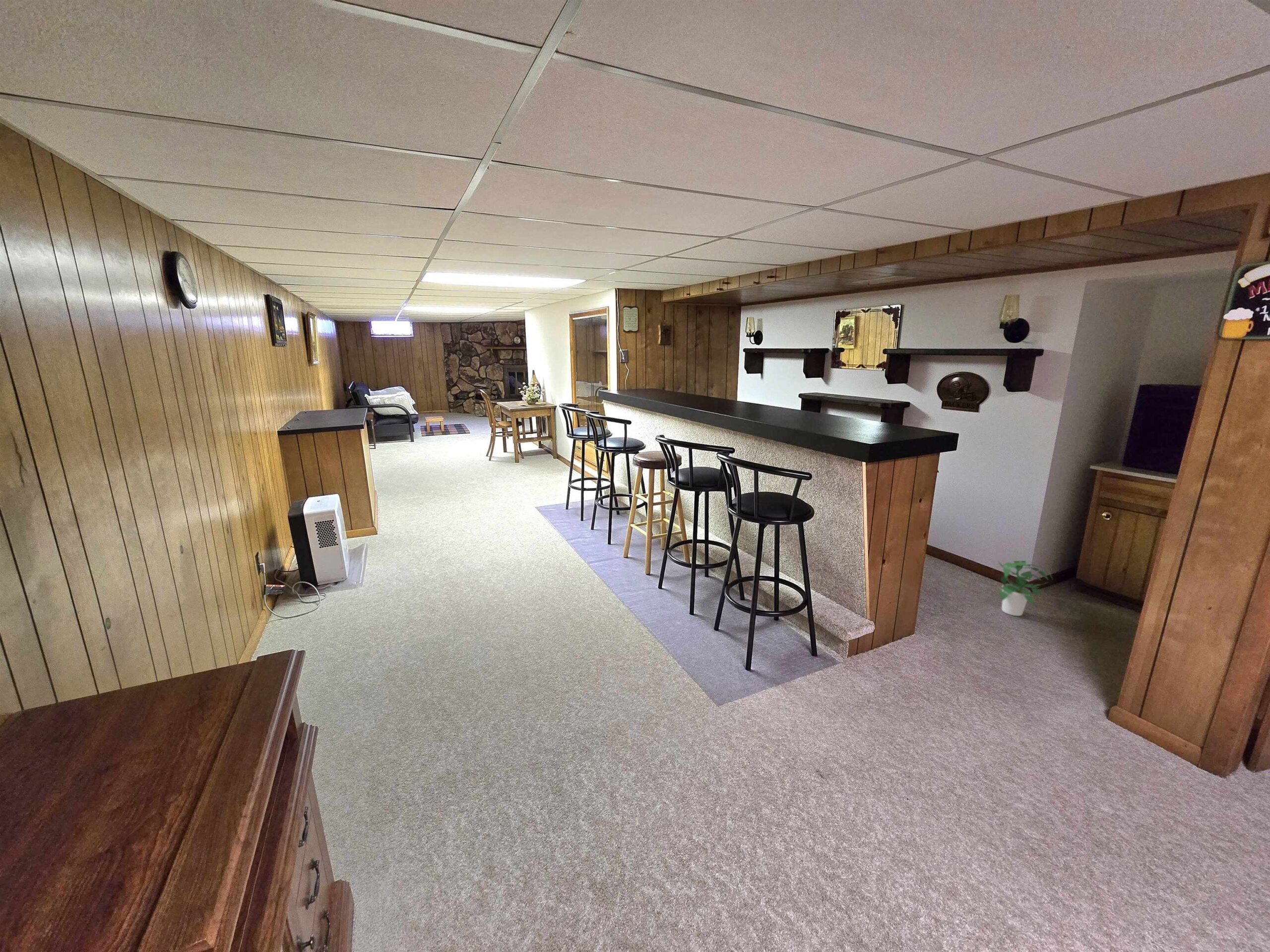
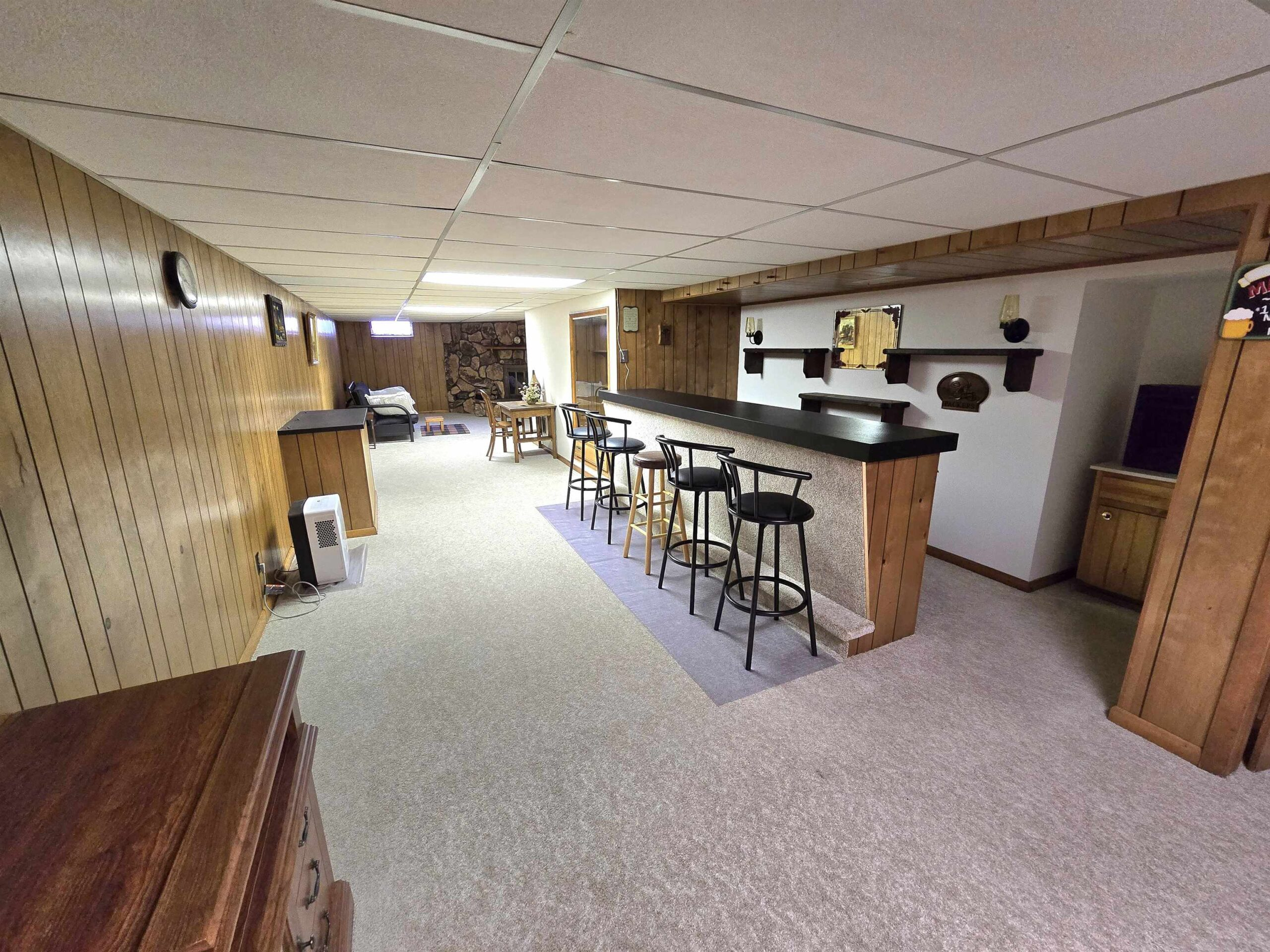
- potted plant [992,560,1053,616]
